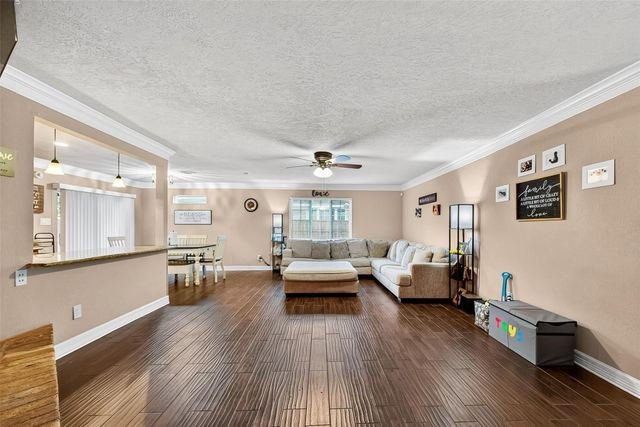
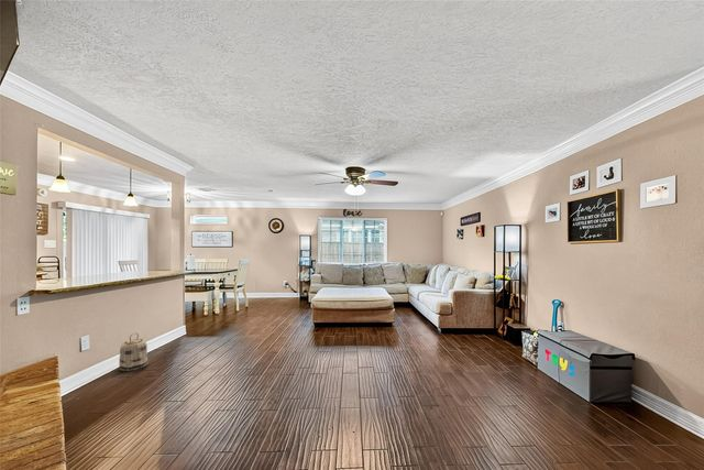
+ basket [118,331,150,372]
